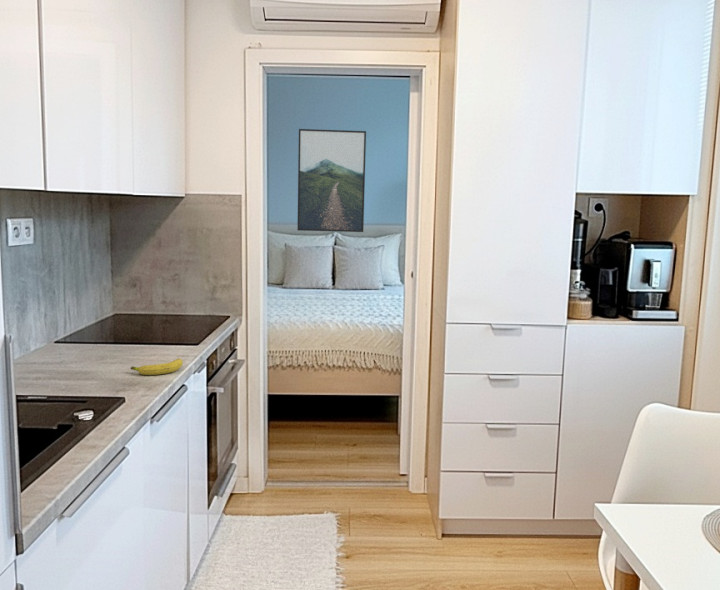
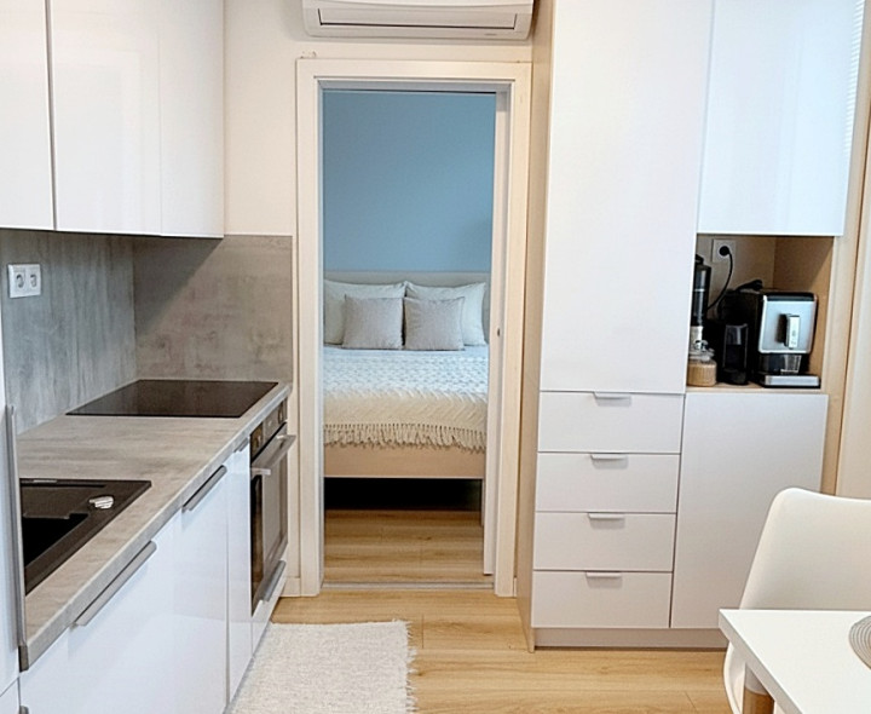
- fruit [130,358,184,376]
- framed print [296,128,367,233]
